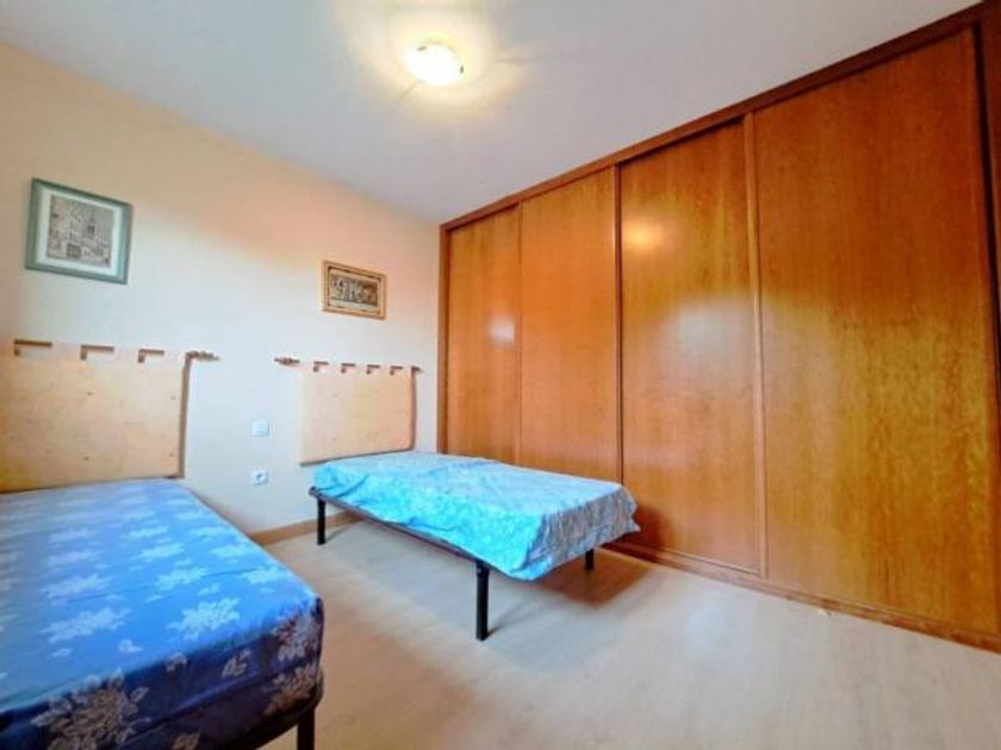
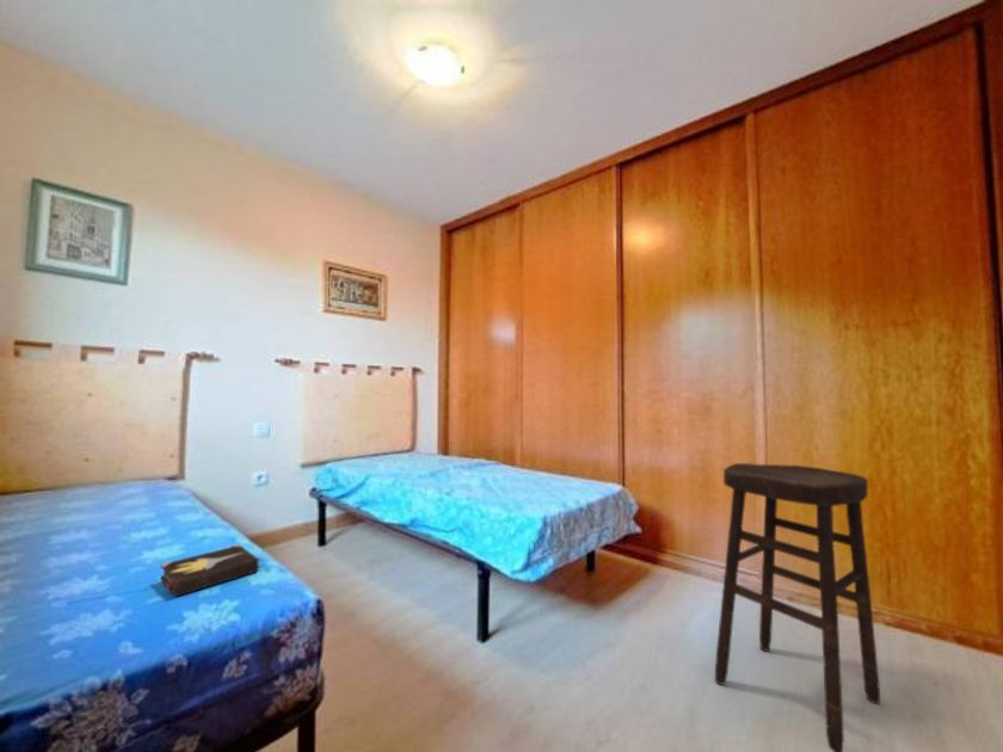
+ hardback book [159,543,263,598]
+ stool [714,462,881,752]
